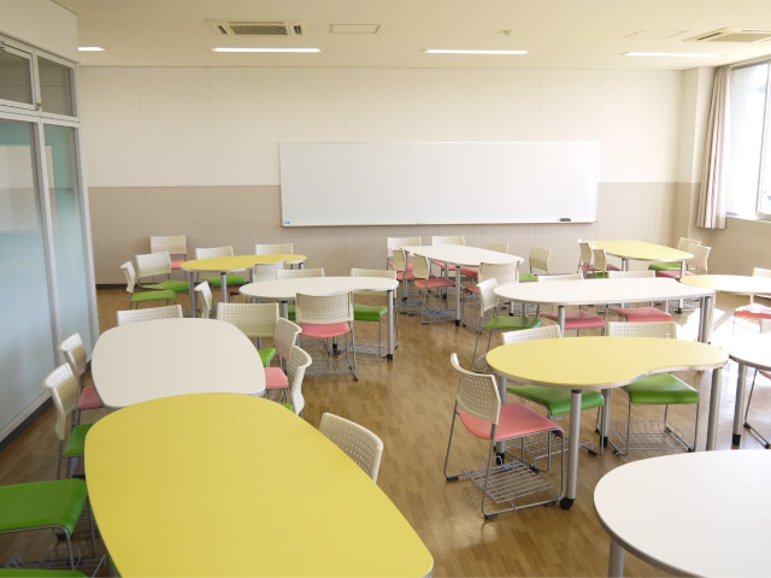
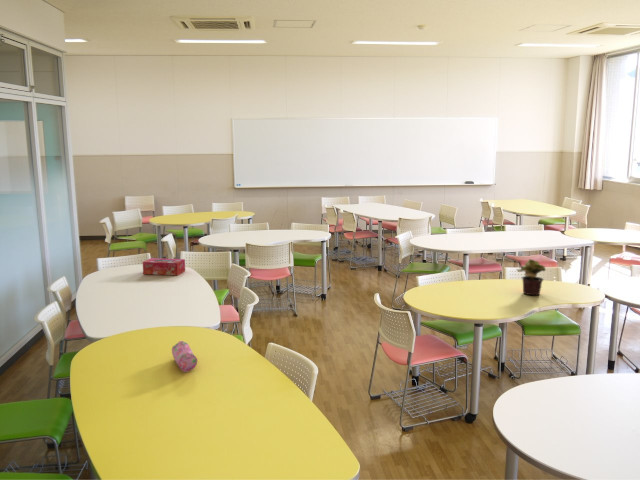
+ potted plant [516,258,547,296]
+ tissue box [142,257,186,276]
+ pencil case [171,340,198,373]
